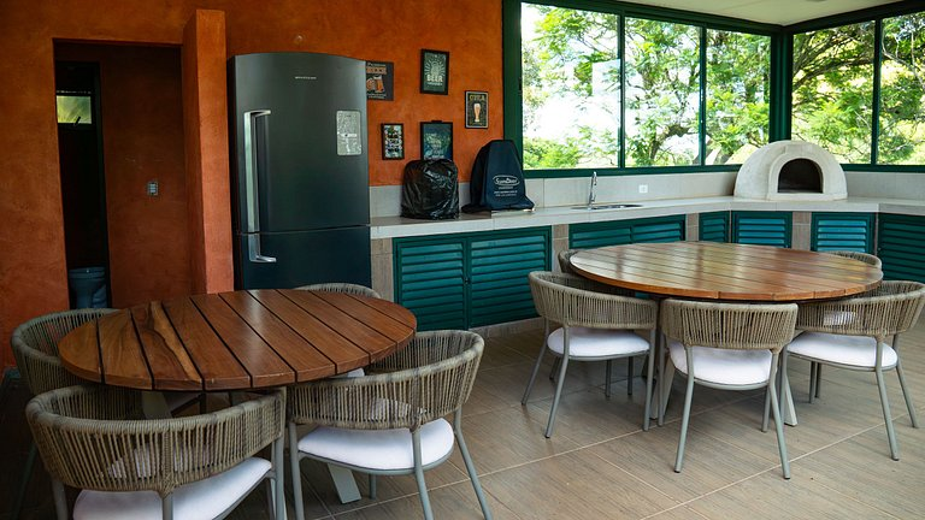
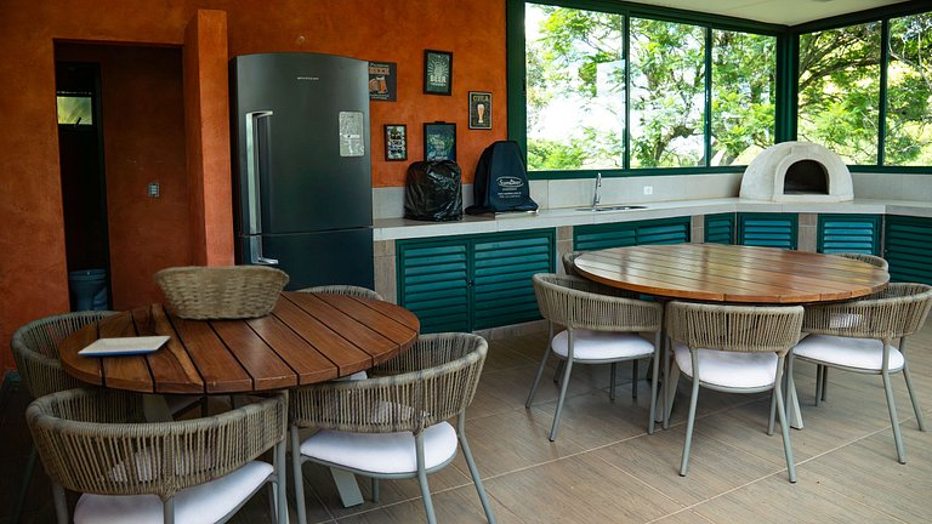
+ plate [78,335,171,357]
+ fruit basket [152,264,290,321]
